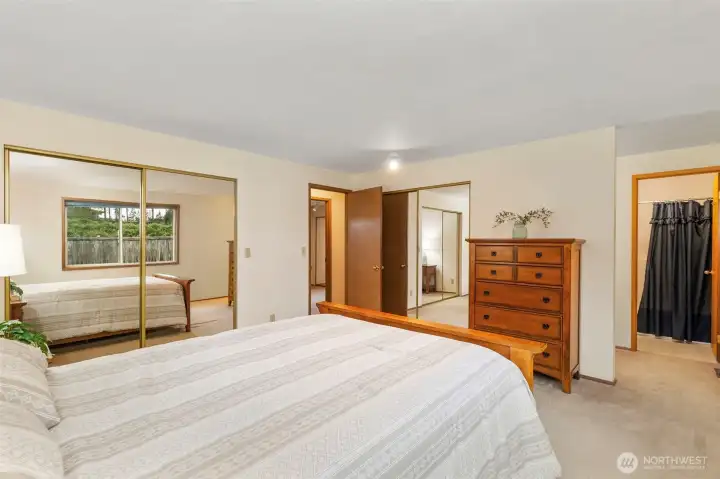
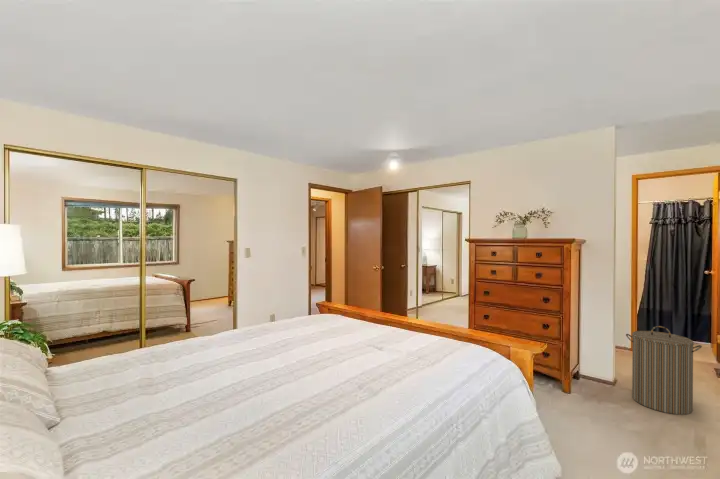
+ laundry hamper [625,325,703,416]
